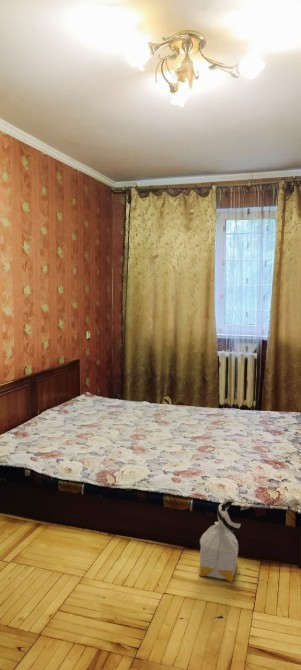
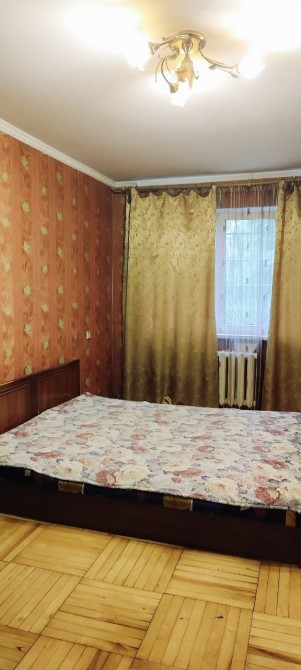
- bag [198,498,242,583]
